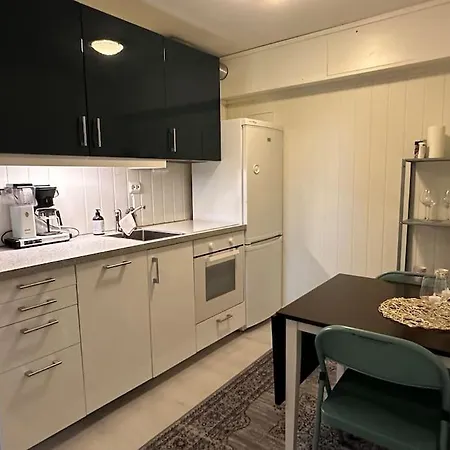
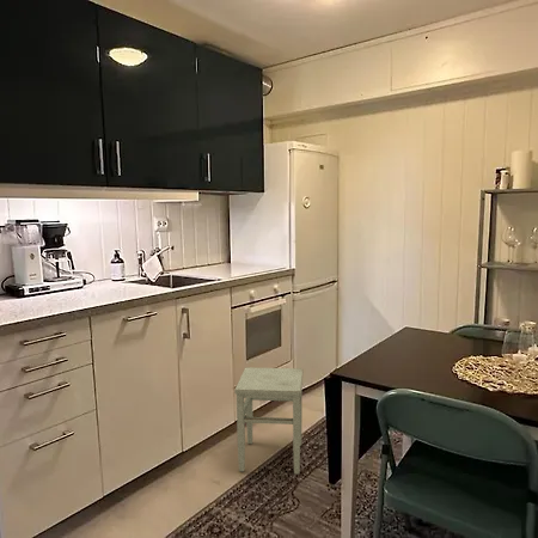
+ stool [233,366,304,475]
